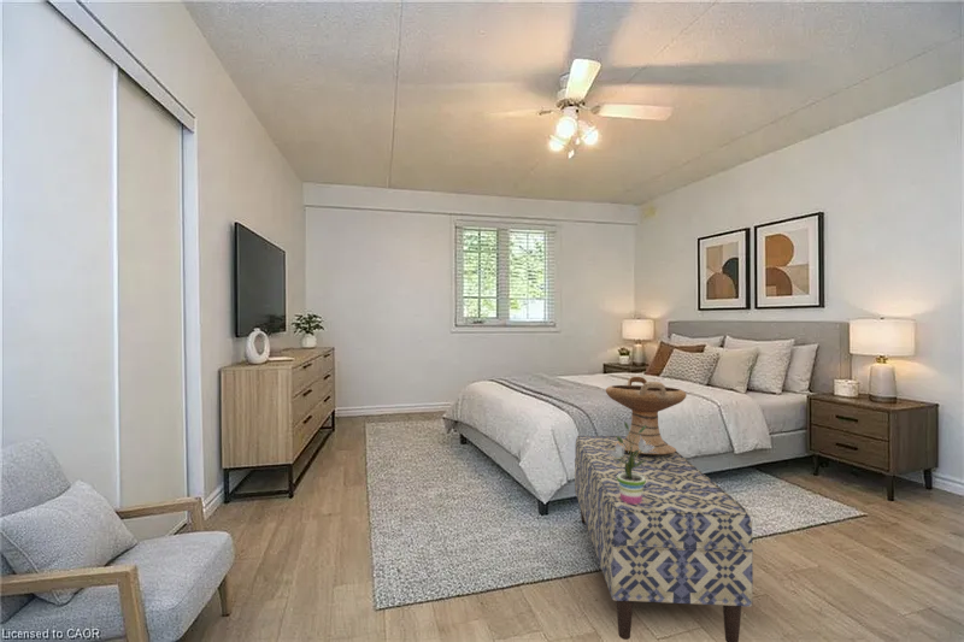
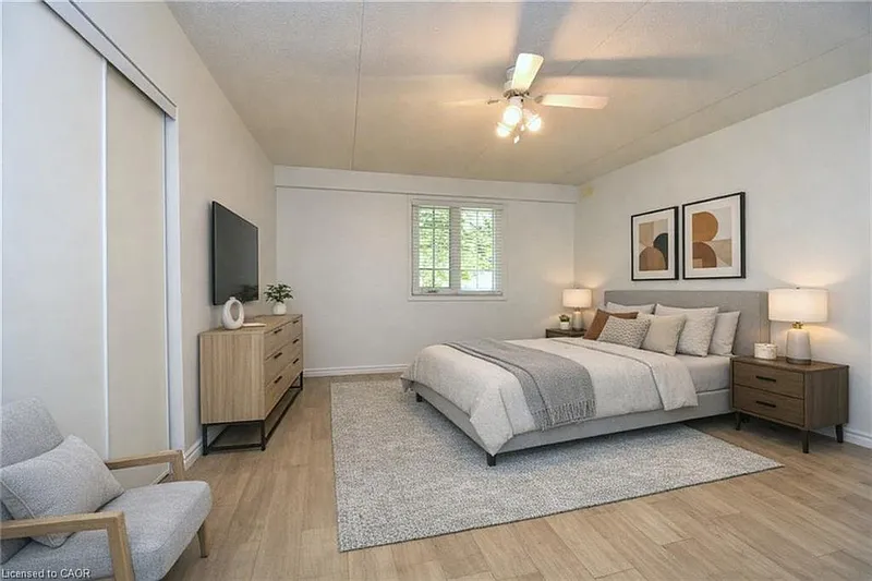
- decorative bowl [605,376,688,454]
- bench [574,435,754,642]
- potted plant [606,422,657,503]
